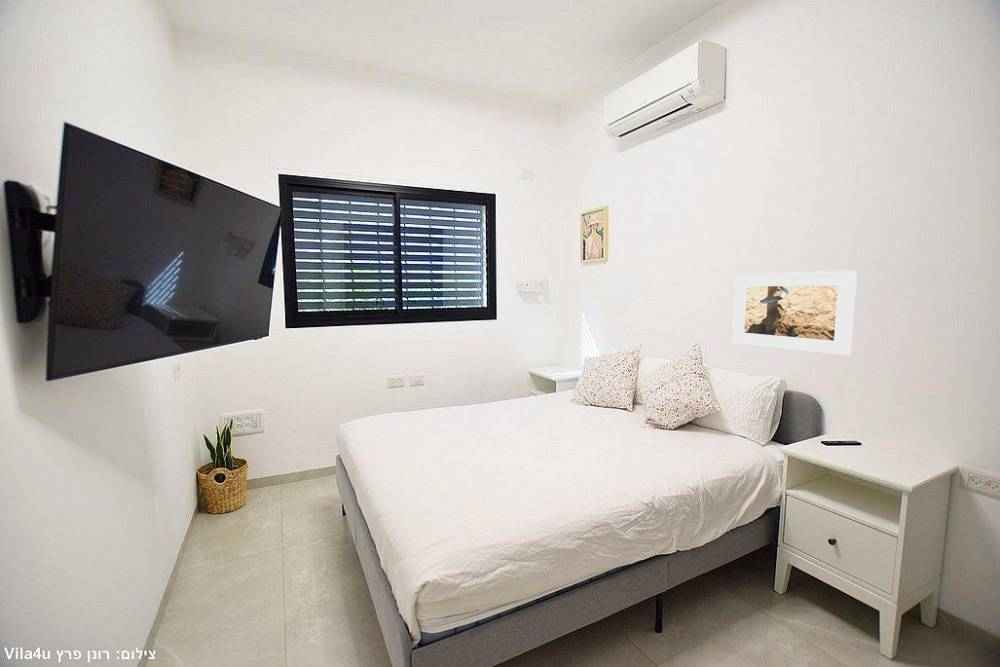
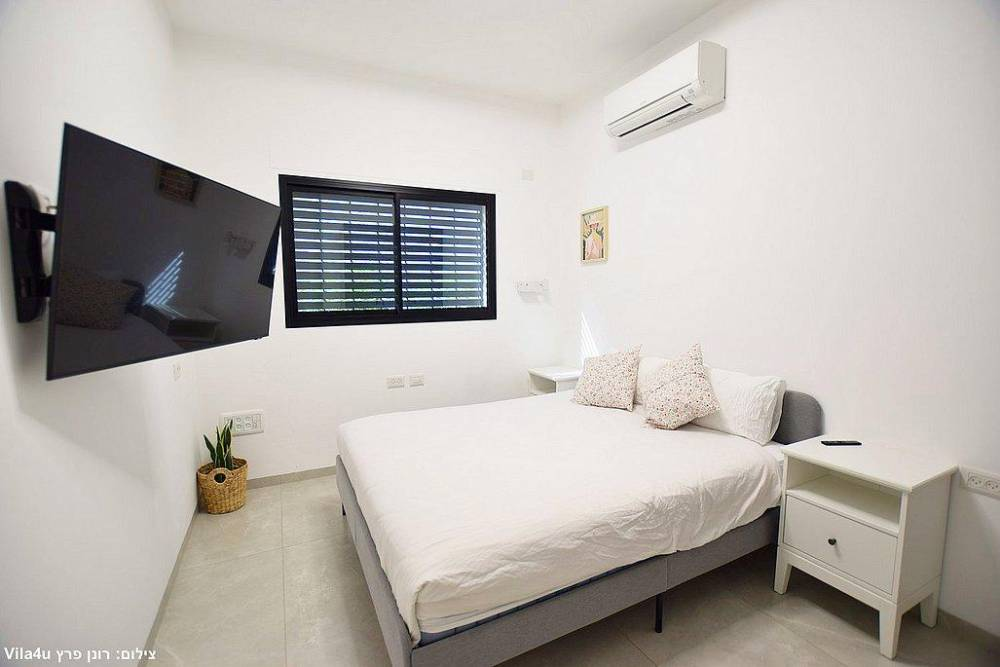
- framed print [732,269,858,357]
